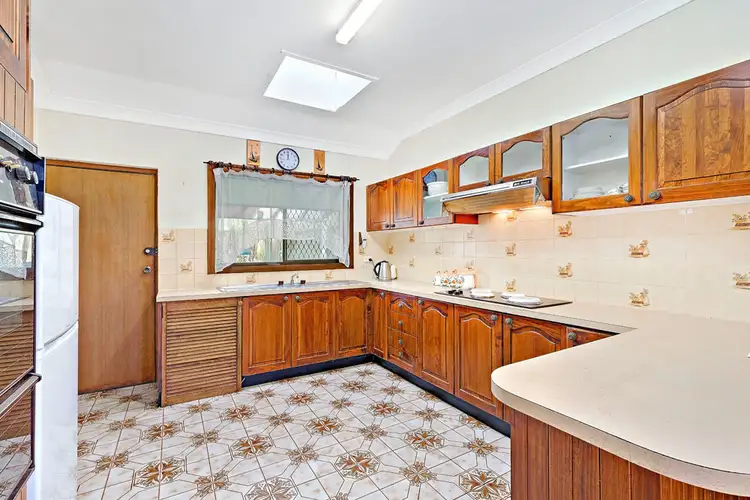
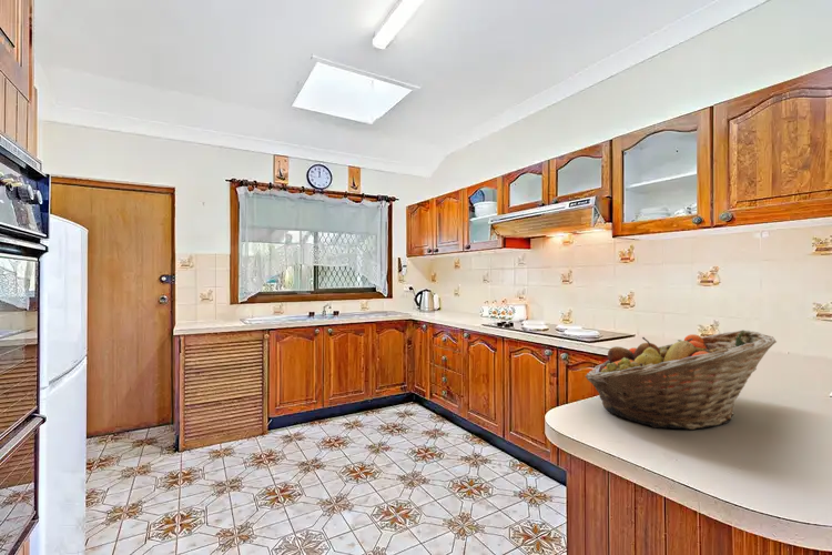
+ fruit basket [585,329,778,431]
